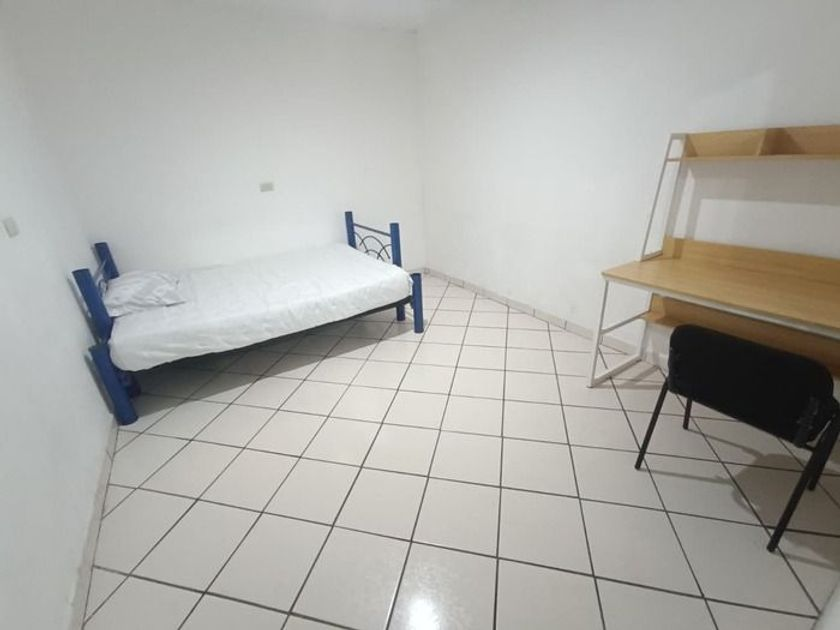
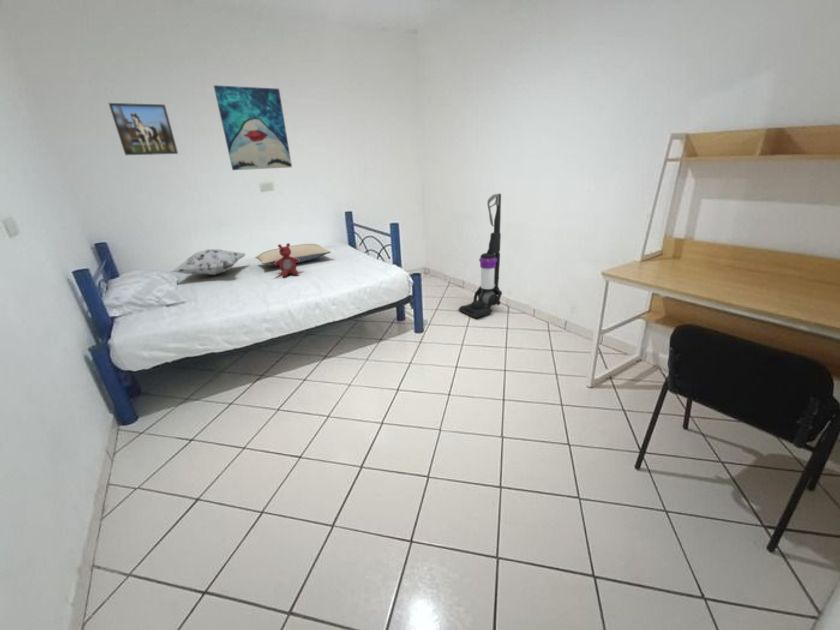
+ decorative pillow [170,248,247,276]
+ vacuum cleaner [457,193,503,319]
+ pillow [254,243,332,266]
+ stuffed bear [273,242,301,278]
+ wall art [213,84,293,171]
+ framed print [108,102,179,156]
